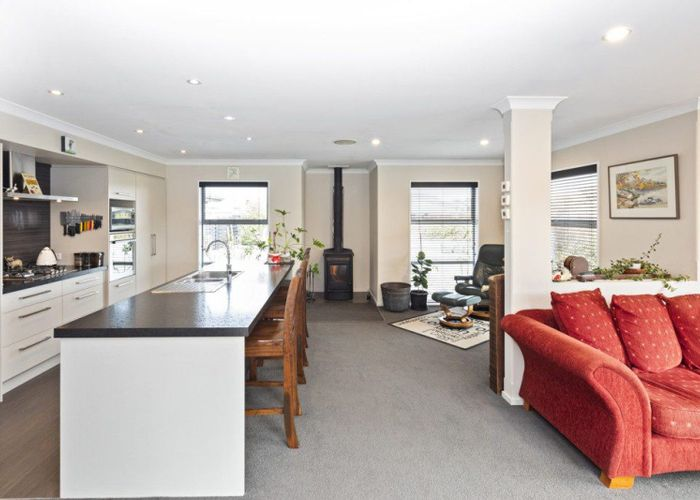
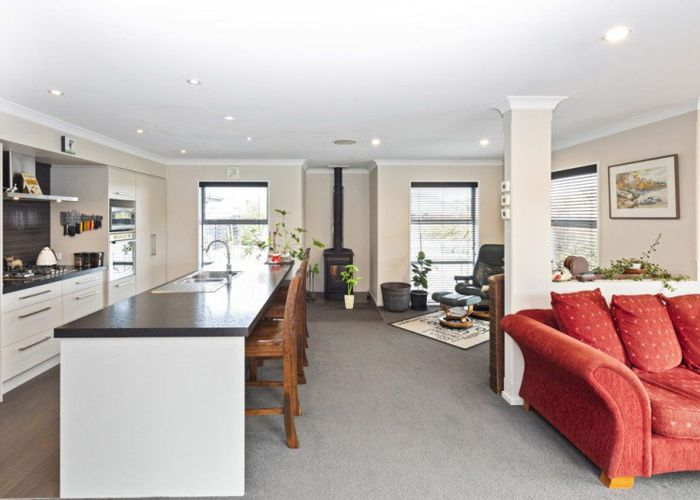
+ house plant [339,264,364,310]
